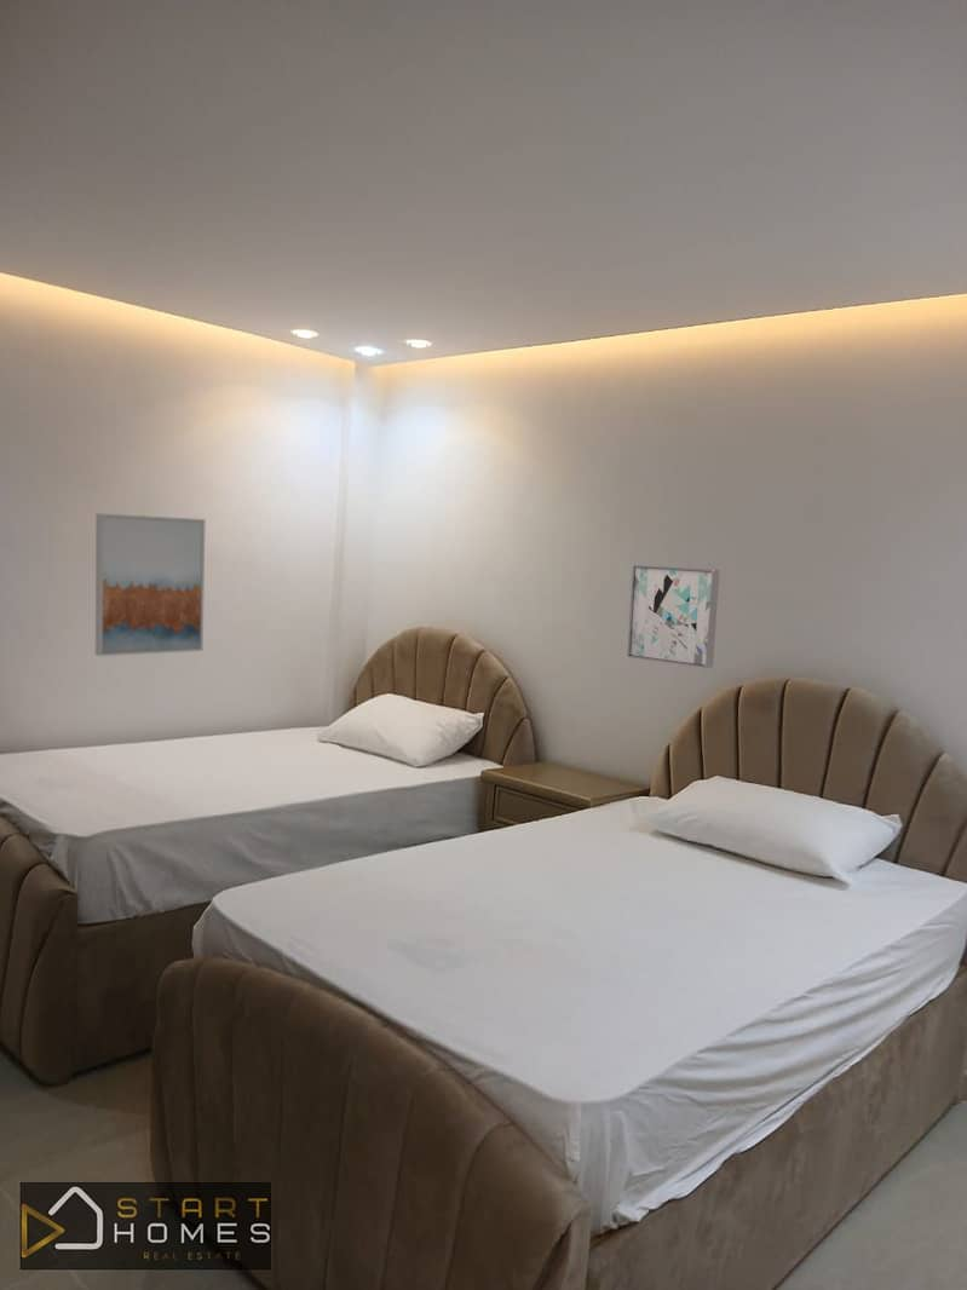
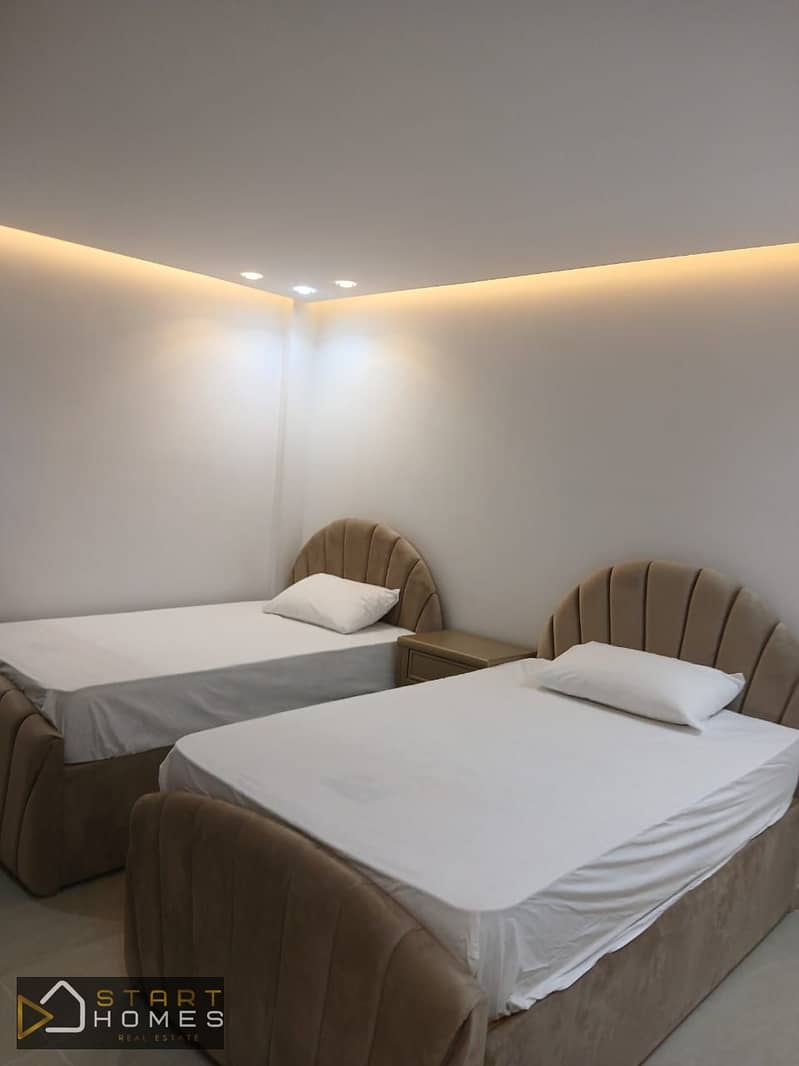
- wall art [94,512,207,657]
- wall art [626,564,720,669]
